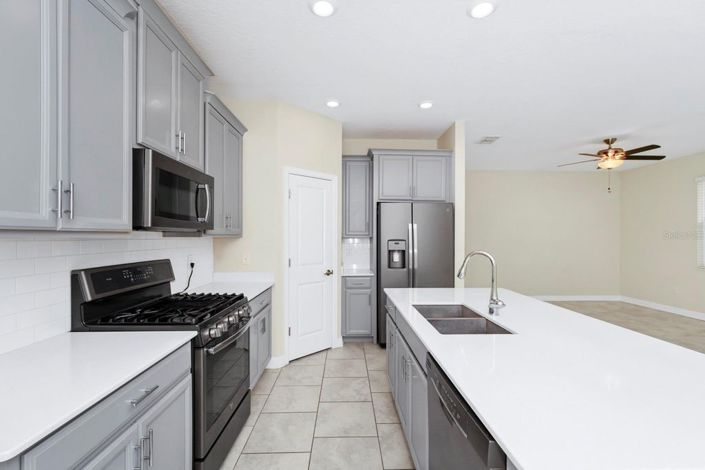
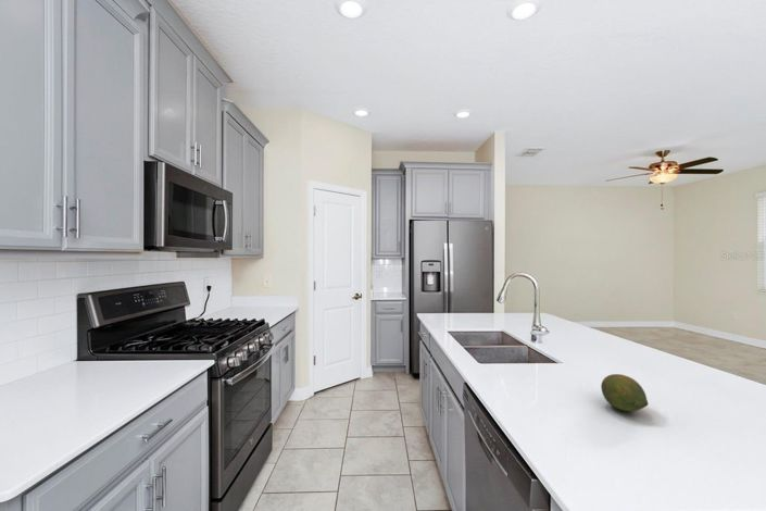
+ fruit [600,373,649,412]
